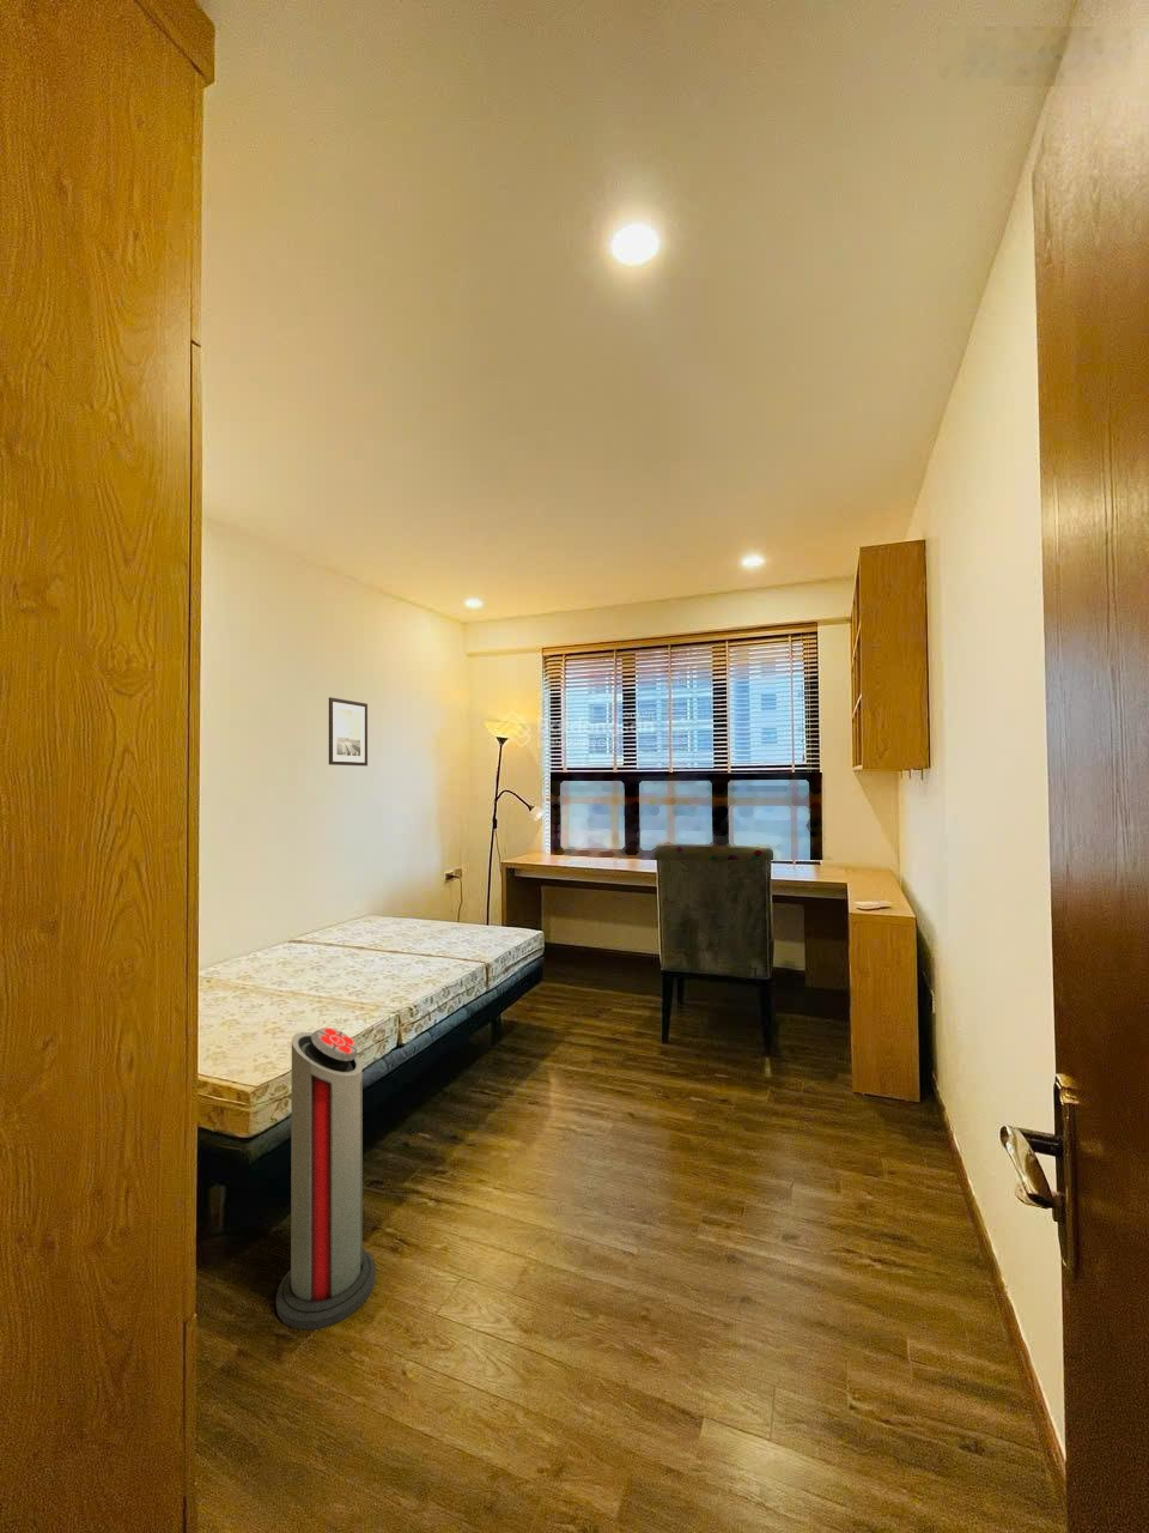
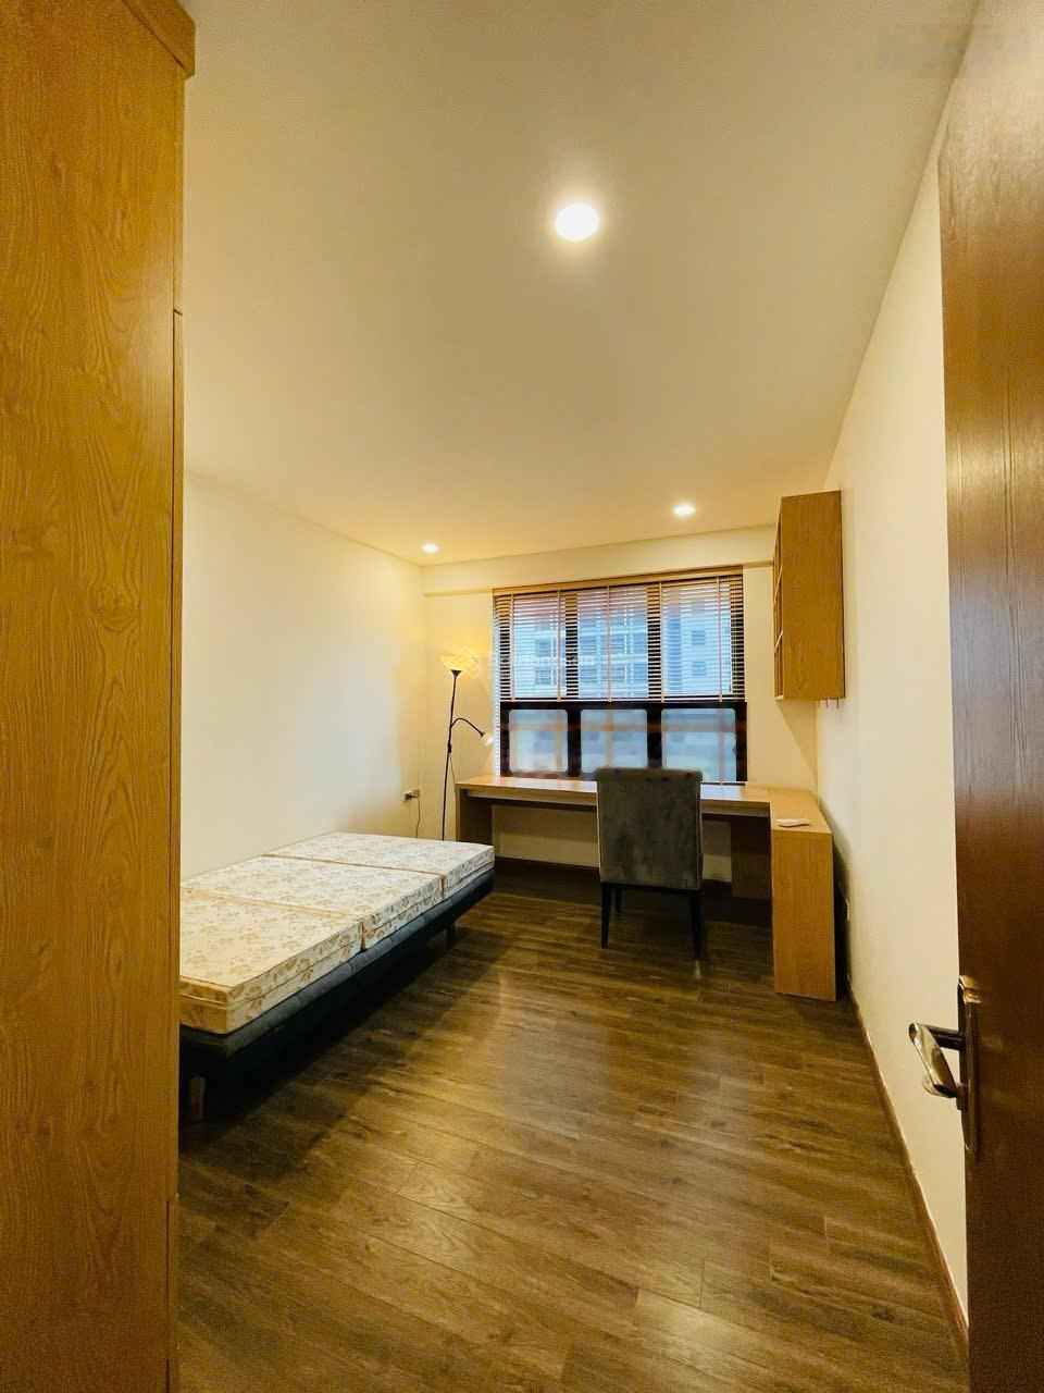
- wall art [328,695,368,768]
- air purifier [275,1026,377,1330]
